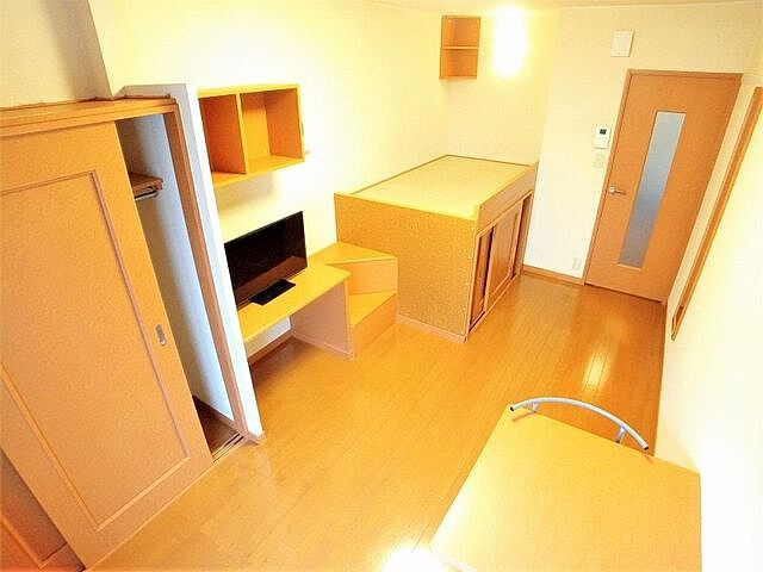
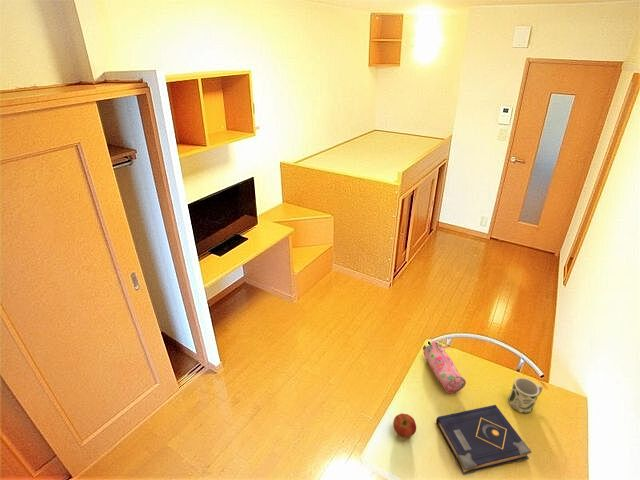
+ mug [508,377,544,414]
+ book [435,404,532,476]
+ apple [392,413,417,439]
+ pencil case [422,339,467,394]
